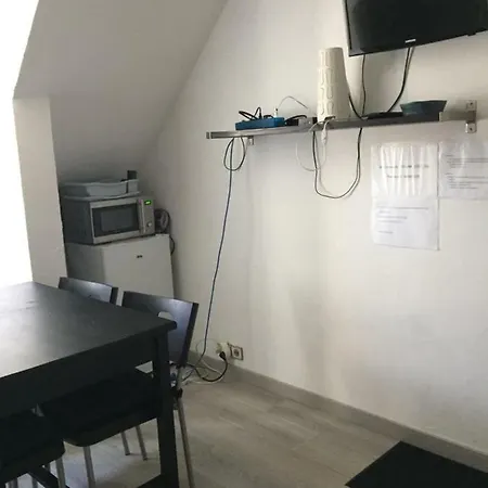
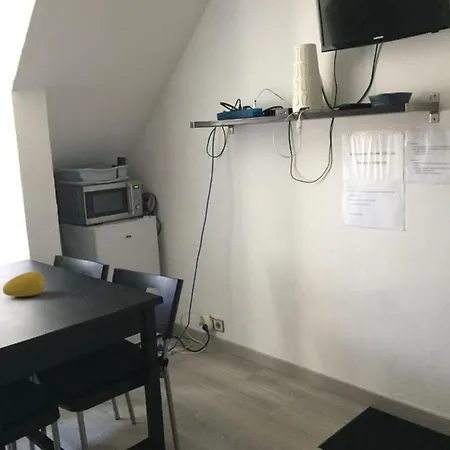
+ fruit [2,271,46,298]
